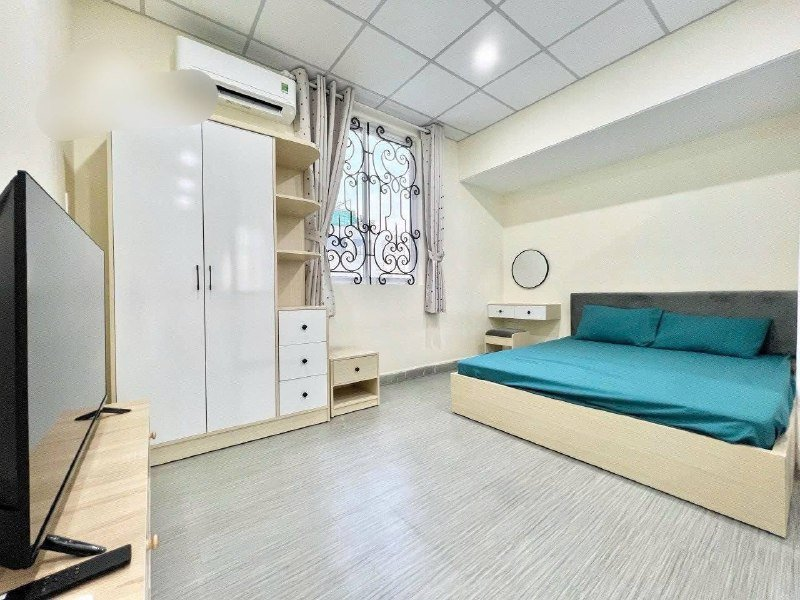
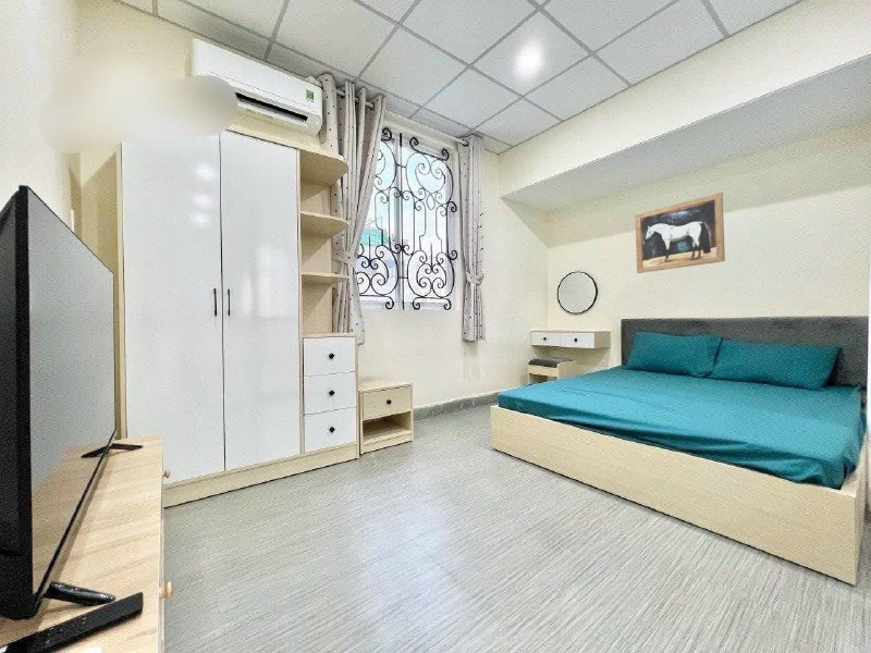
+ wall art [634,192,726,274]
